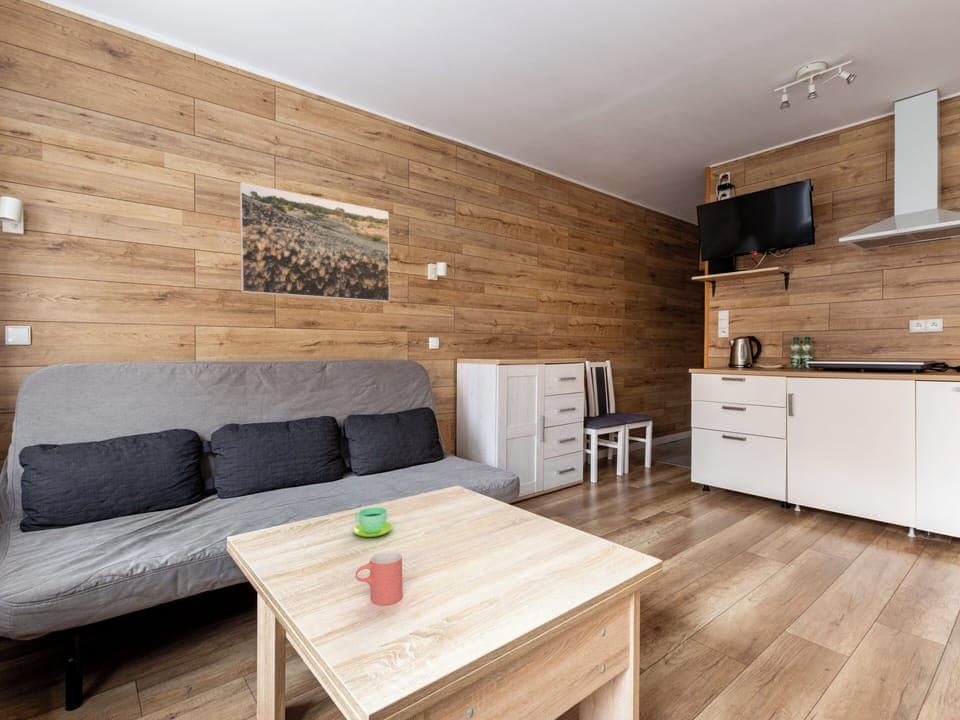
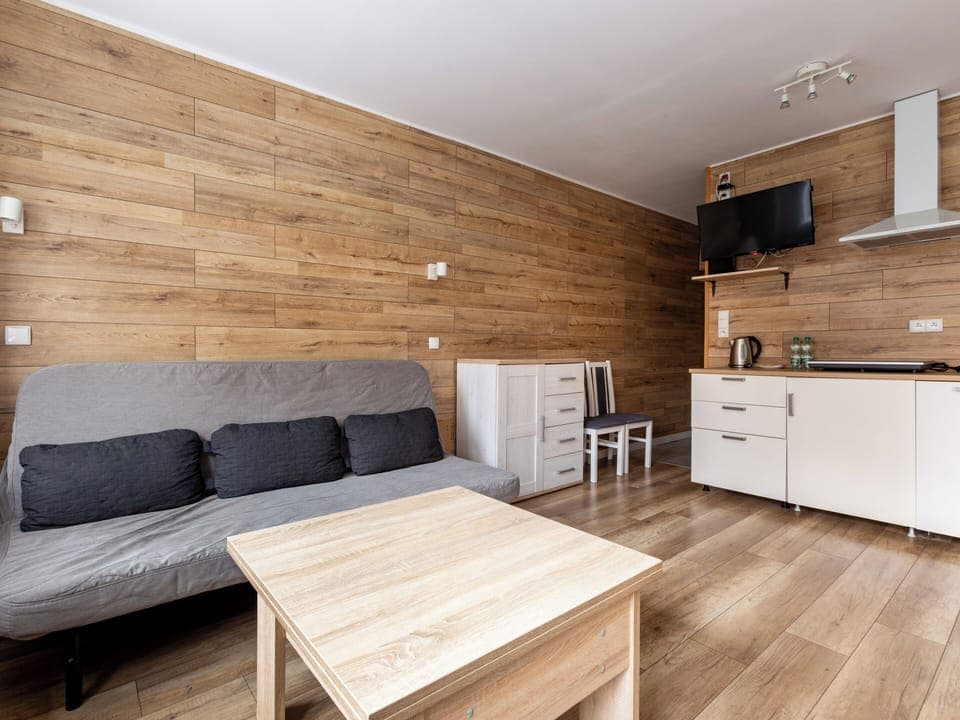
- cup [352,506,393,538]
- cup [355,550,404,606]
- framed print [238,181,391,303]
